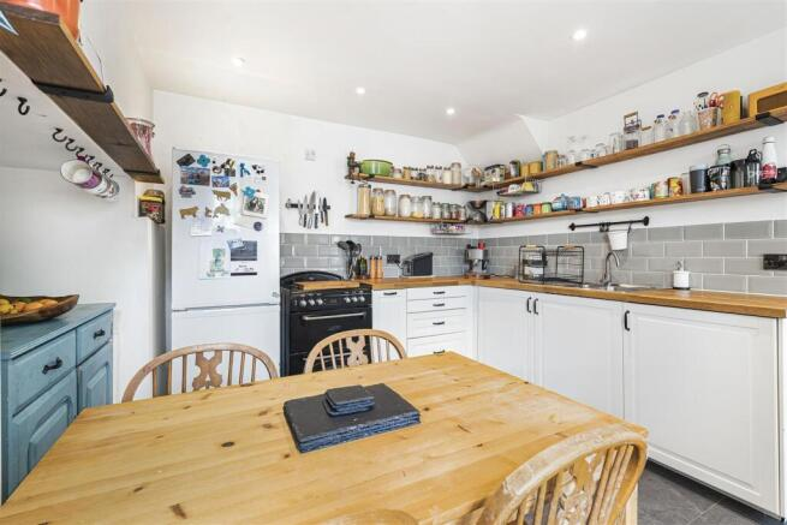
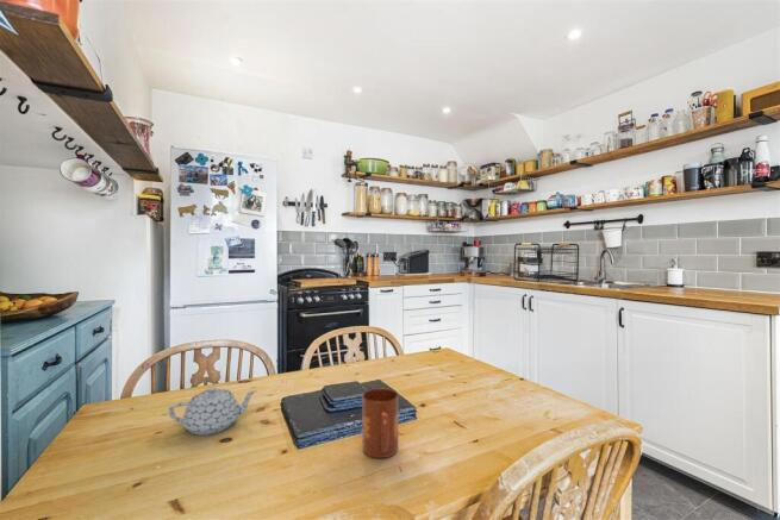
+ mug [361,387,399,459]
+ teapot [167,386,258,437]
